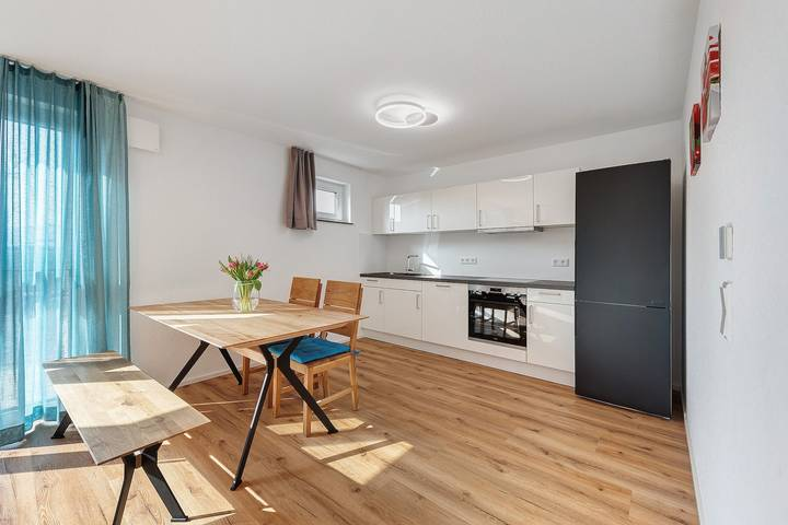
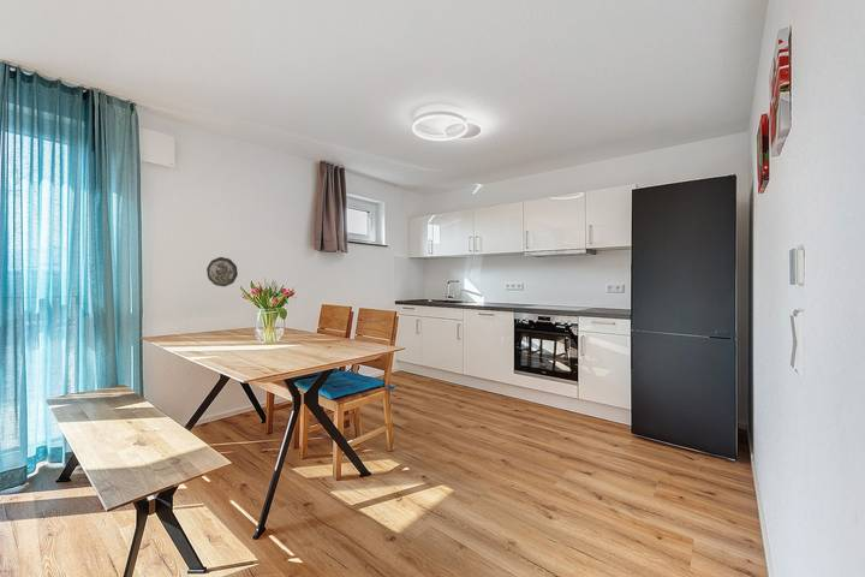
+ decorative plate [205,256,239,287]
